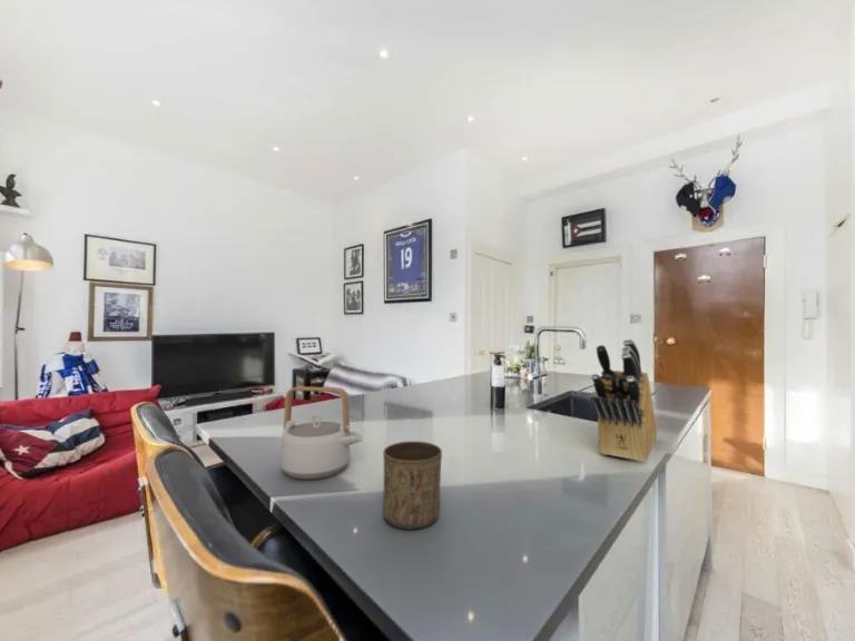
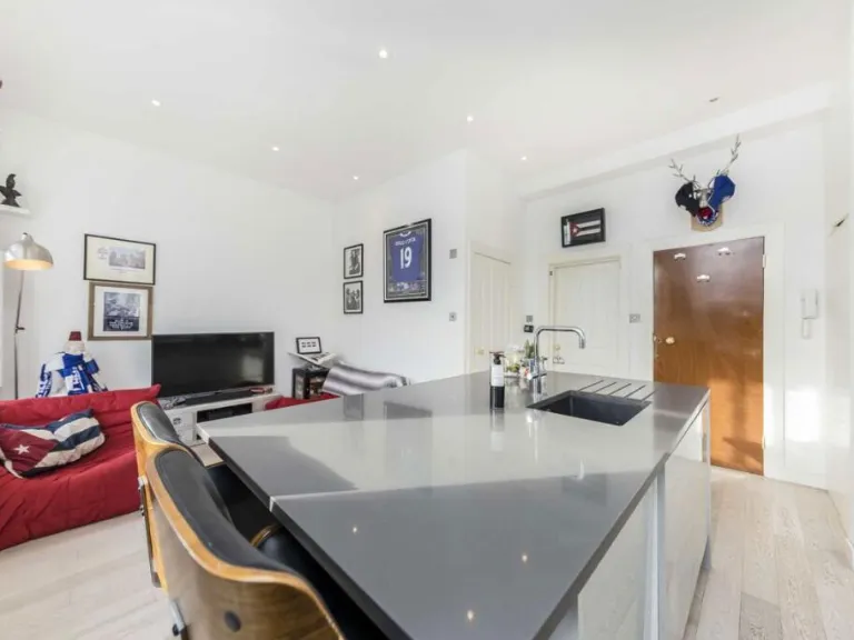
- knife block [590,338,658,463]
- cup [382,441,443,530]
- teapot [279,385,363,481]
